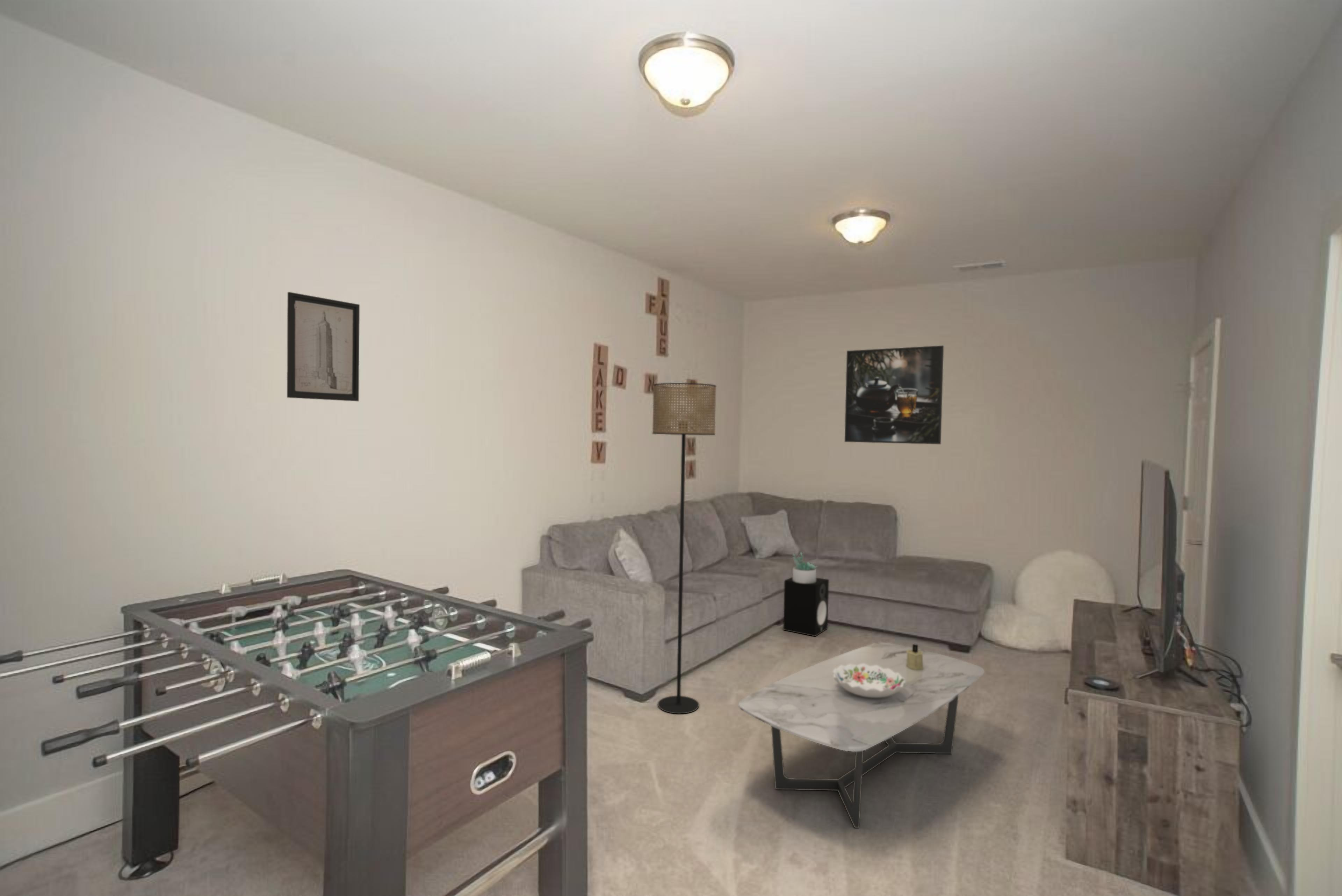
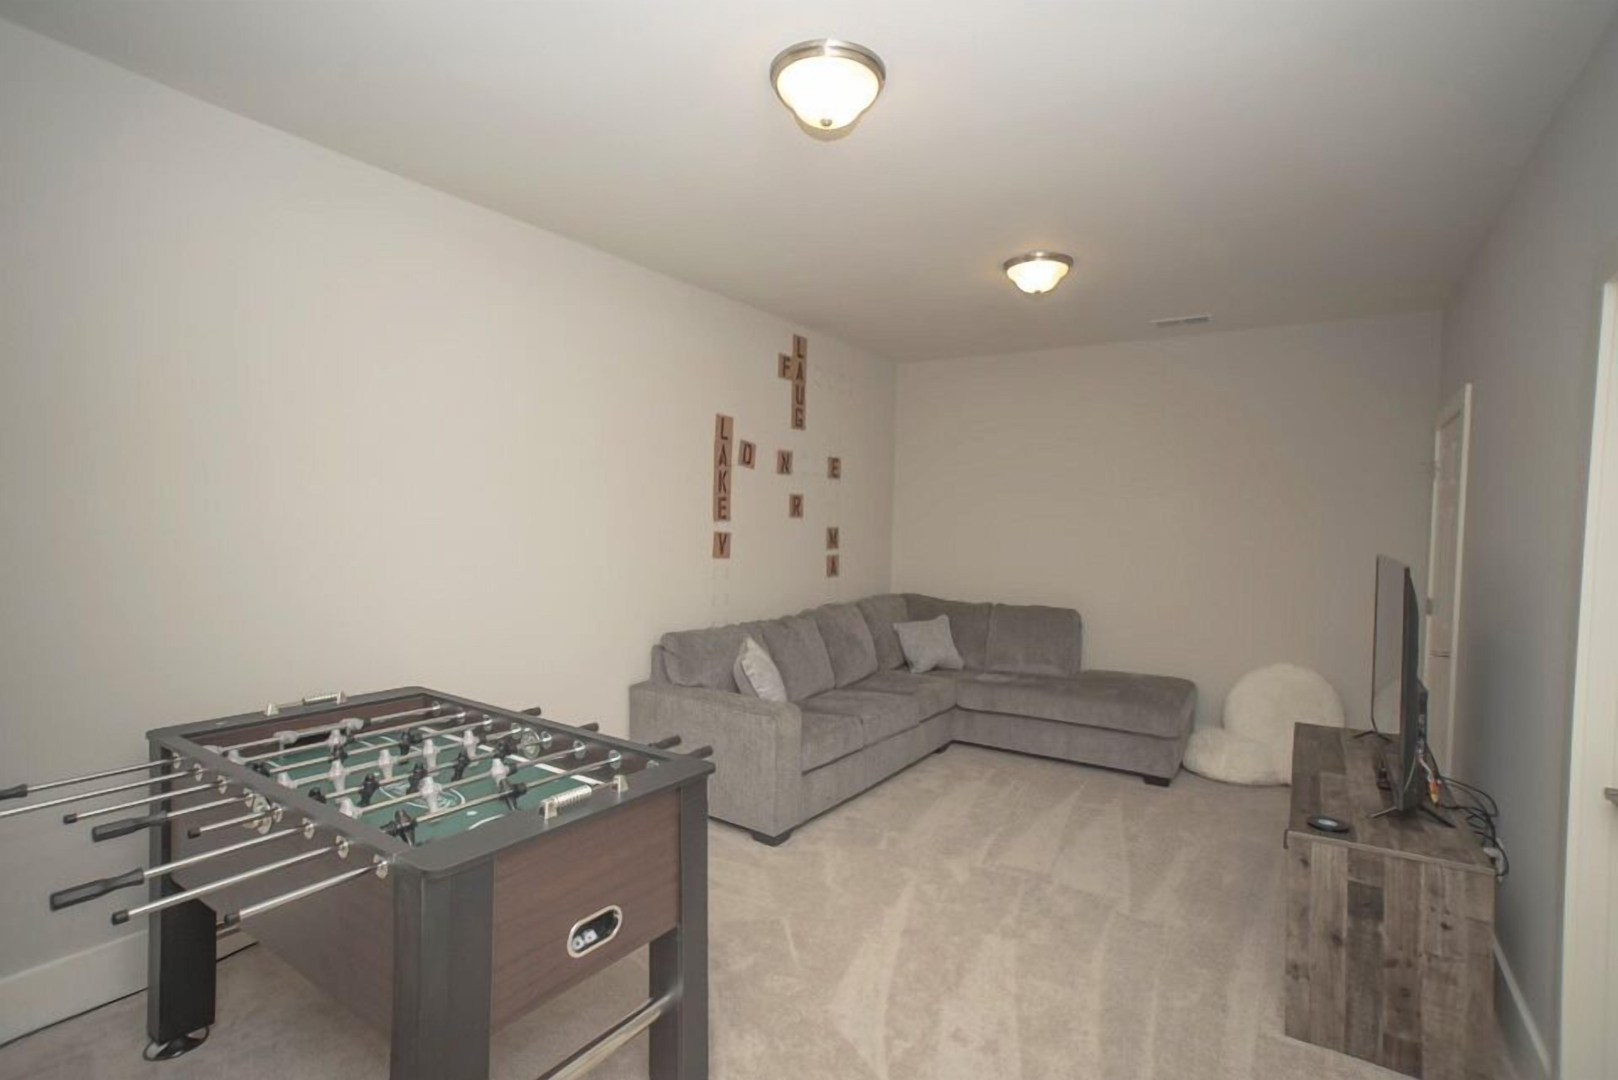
- decorative bowl [832,663,906,698]
- candle [906,644,923,670]
- succulent plant [792,552,818,583]
- wall art [287,291,360,402]
- coffee table [738,642,985,828]
- floor lamp [652,382,716,714]
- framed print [844,345,944,445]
- speaker [783,577,829,637]
